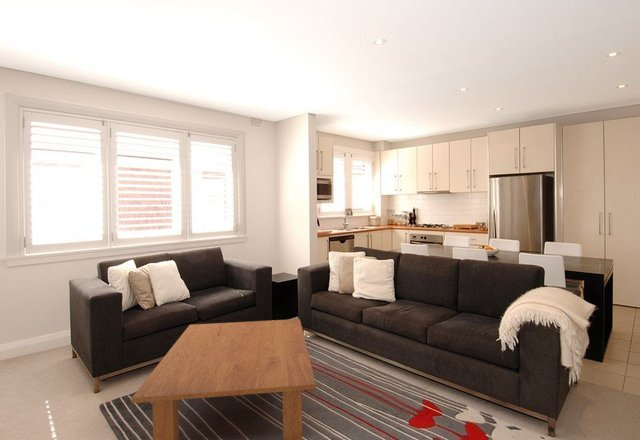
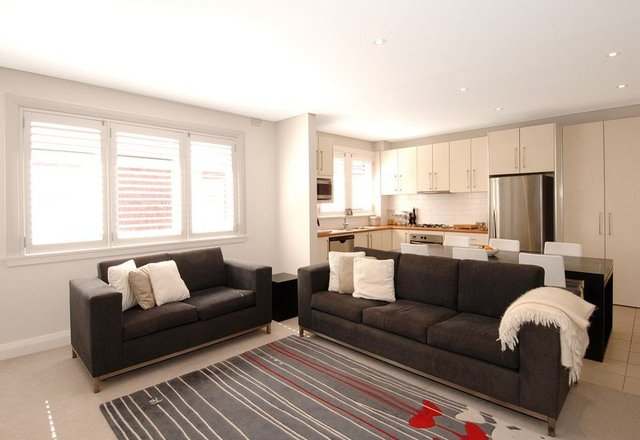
- coffee table [131,318,317,440]
